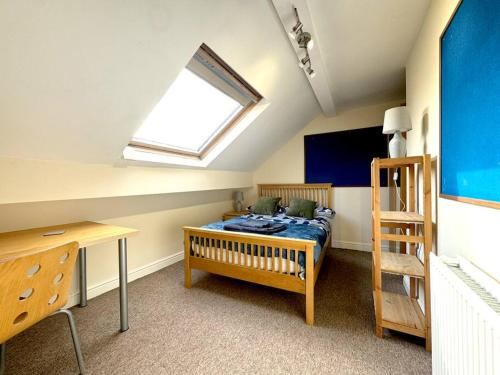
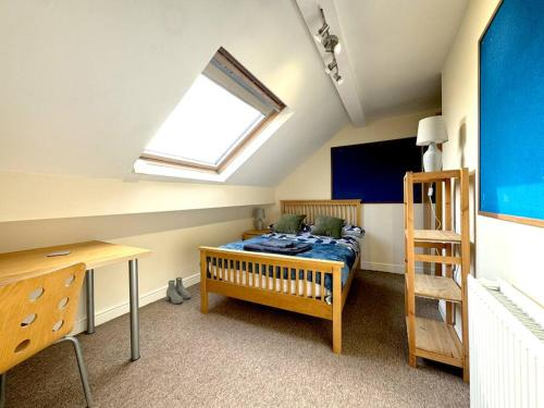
+ boots [165,276,191,305]
